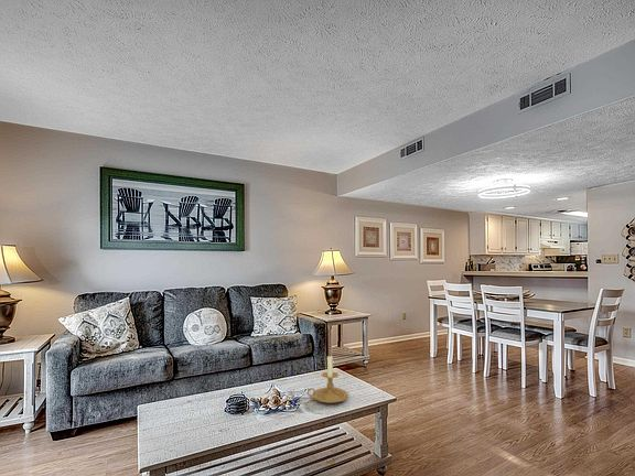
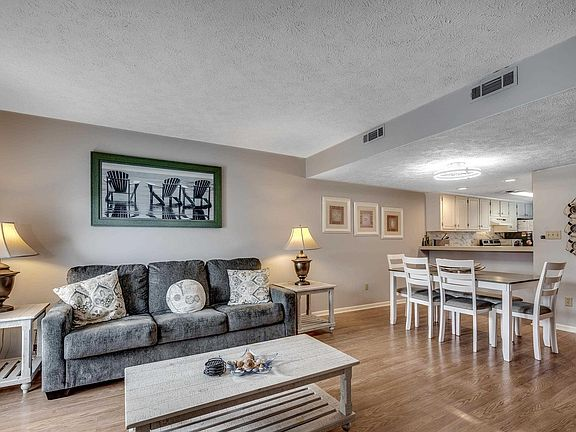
- candle holder [306,354,349,404]
